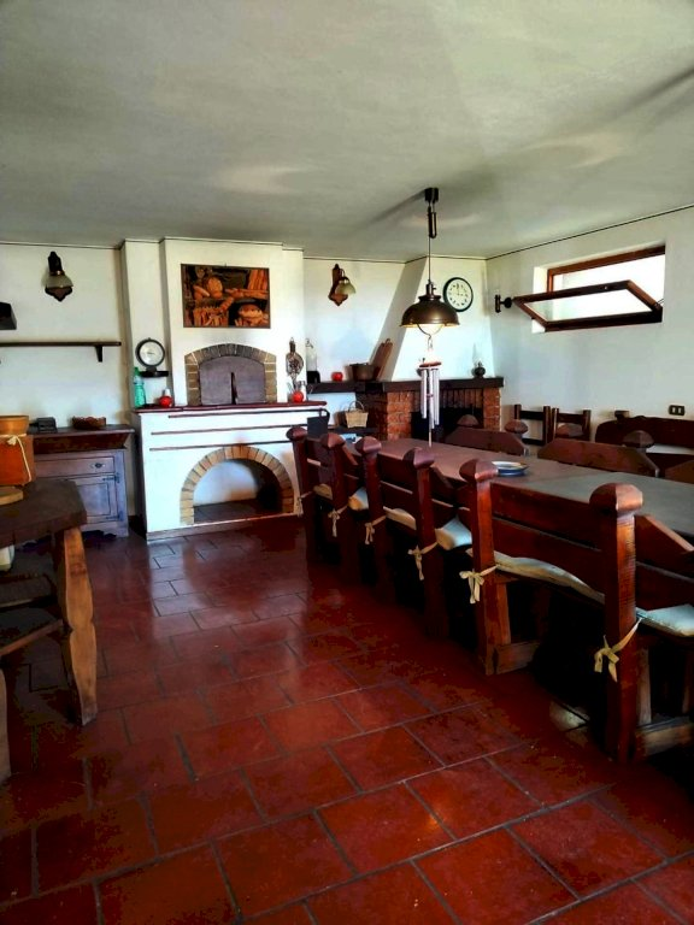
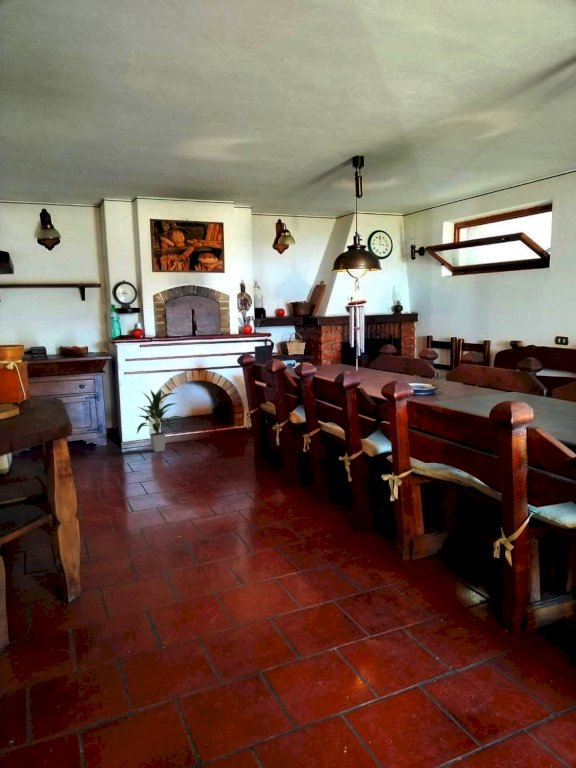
+ indoor plant [136,388,184,453]
